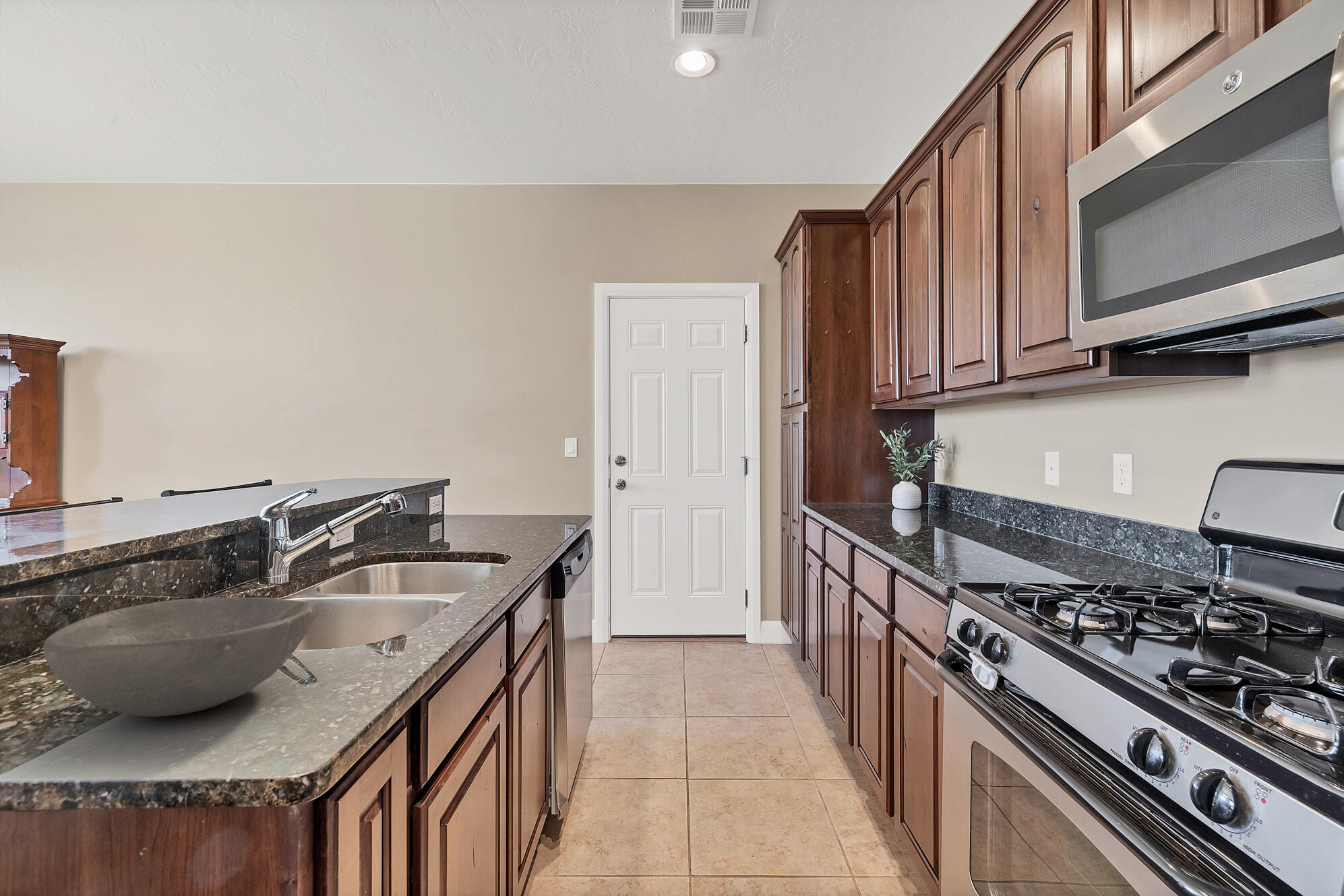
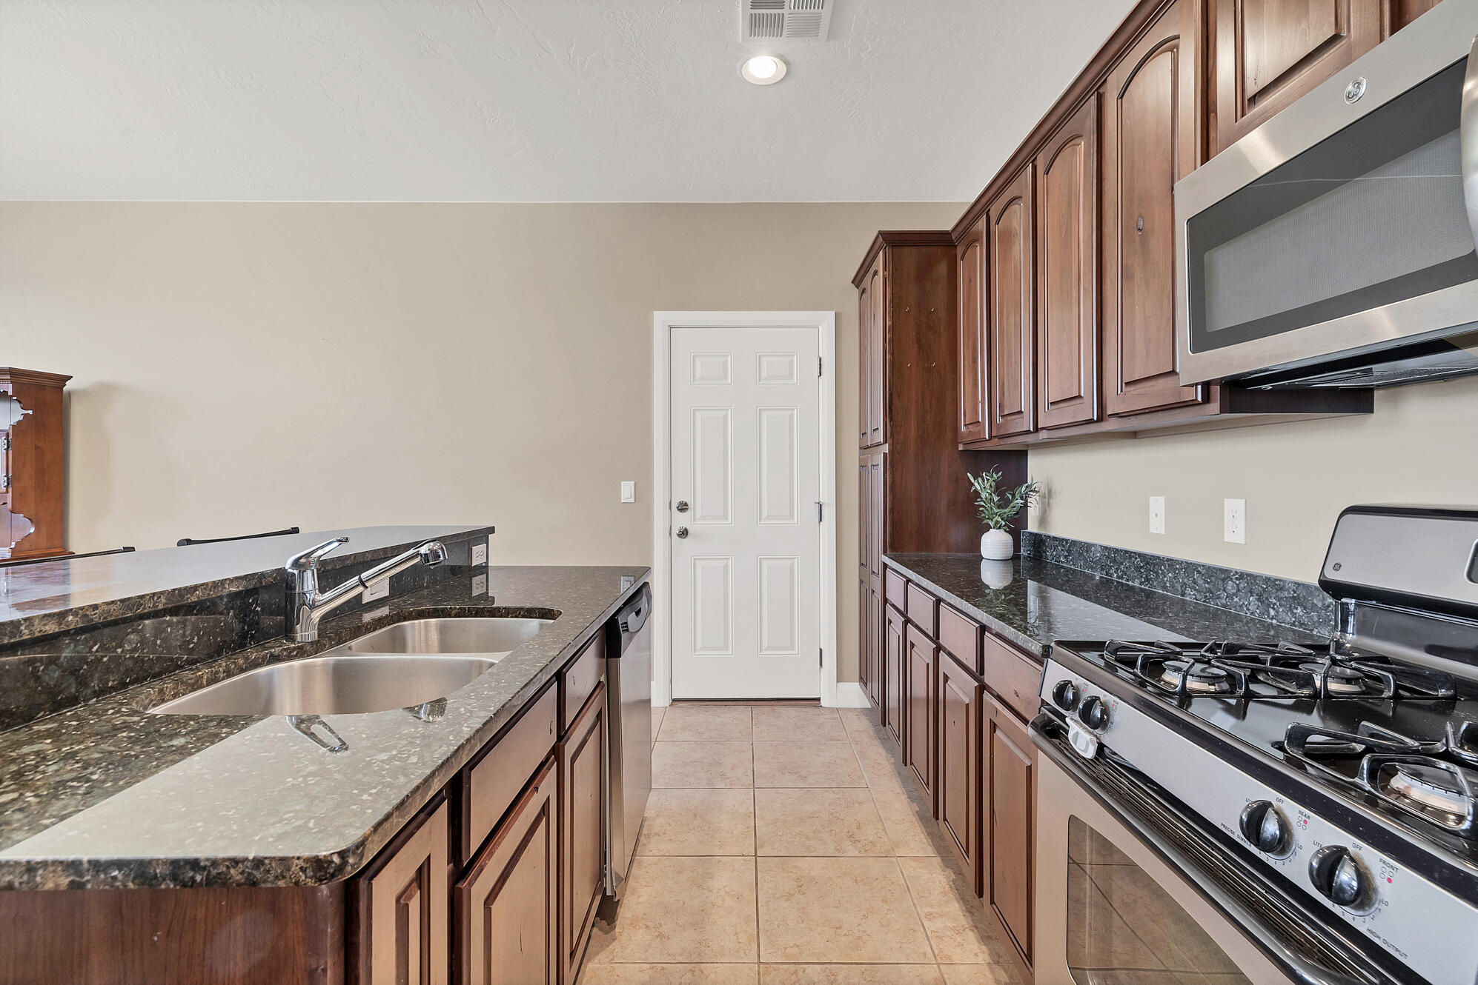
- bowl [43,597,318,717]
